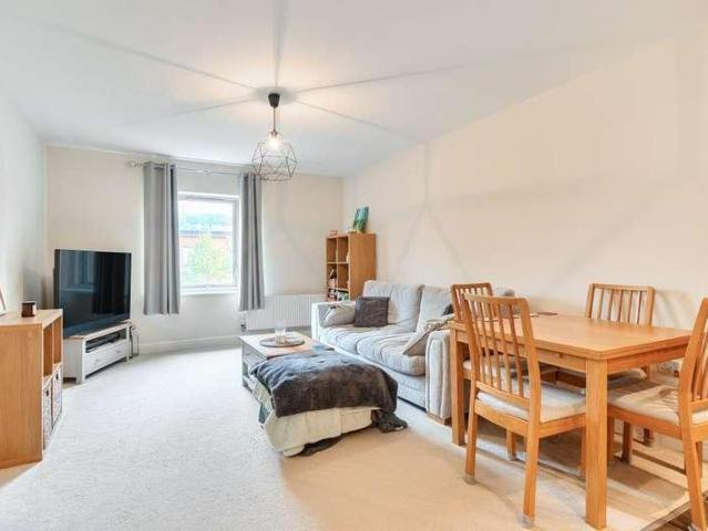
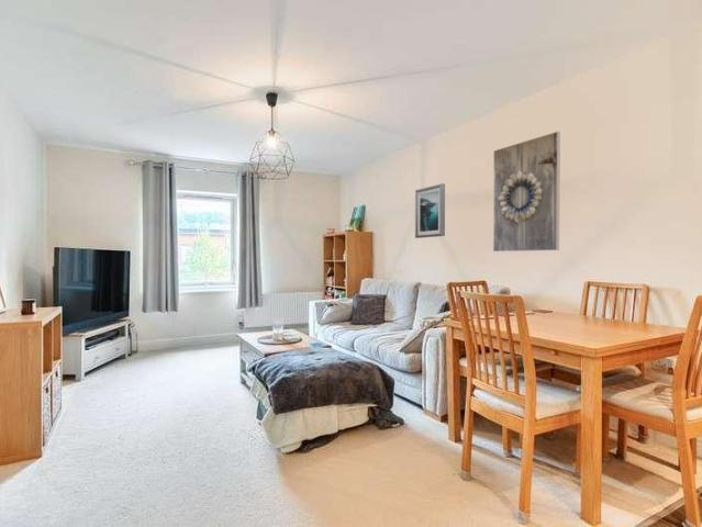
+ wall art [414,182,446,239]
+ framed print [492,131,561,253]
